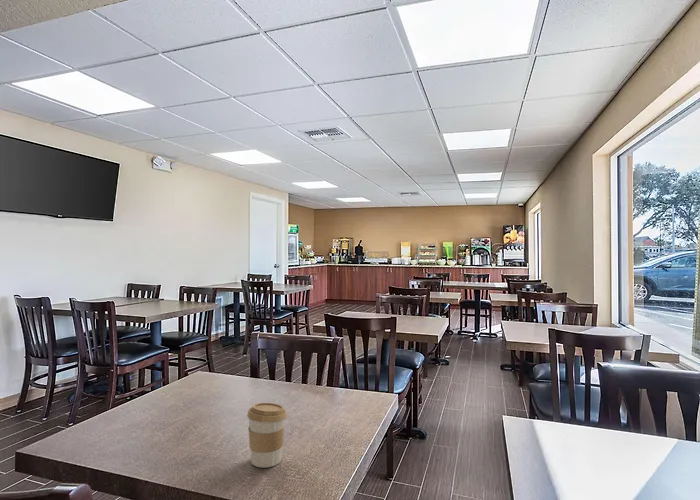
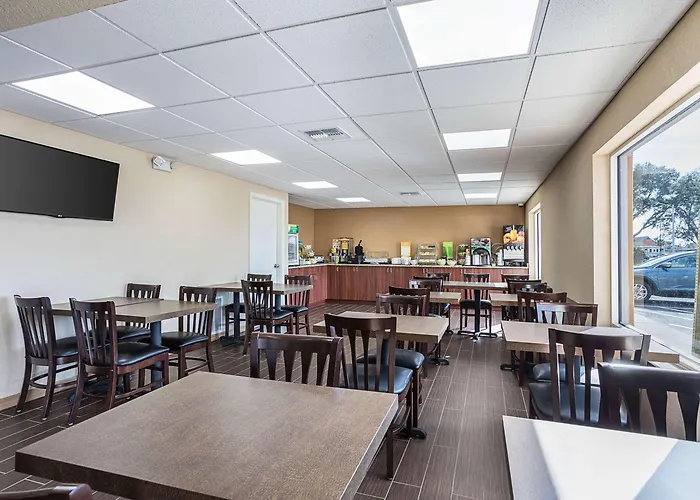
- coffee cup [246,402,288,469]
